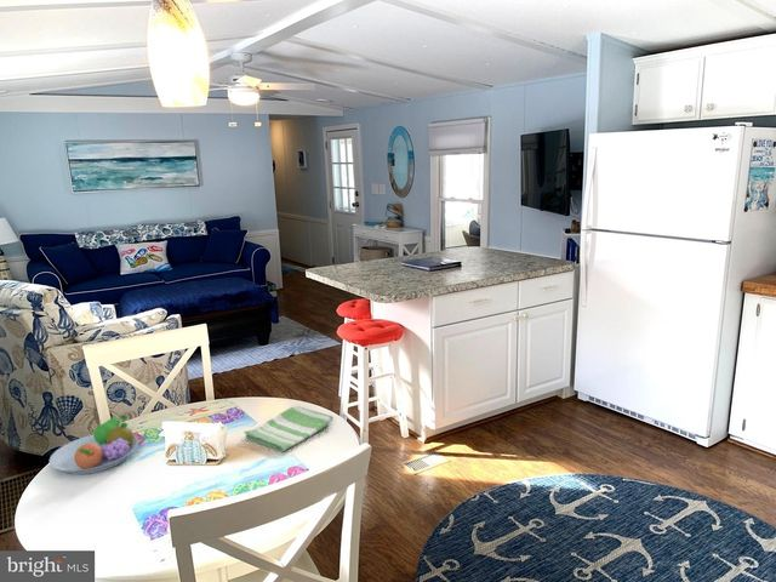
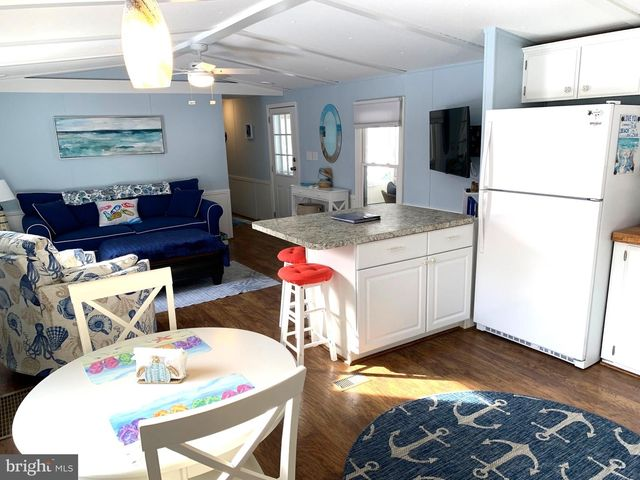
- fruit bowl [48,413,139,475]
- dish towel [242,404,335,452]
